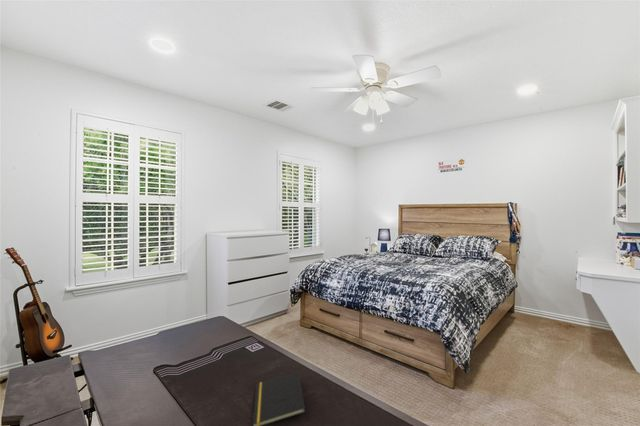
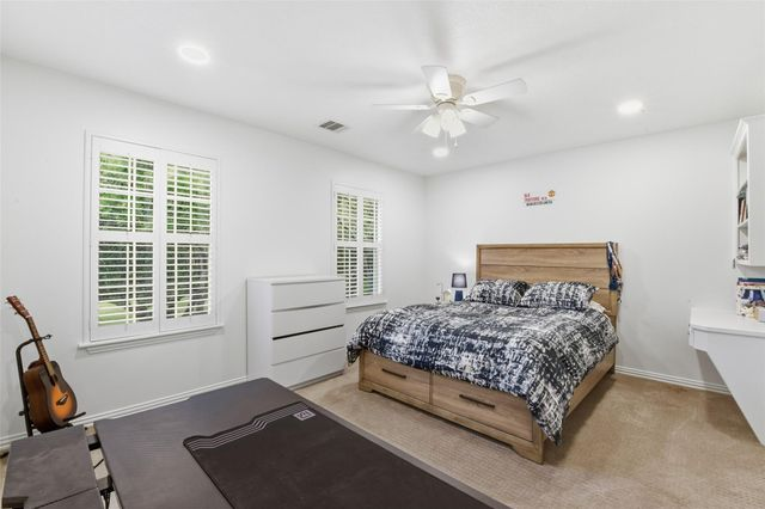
- notepad [251,371,306,426]
